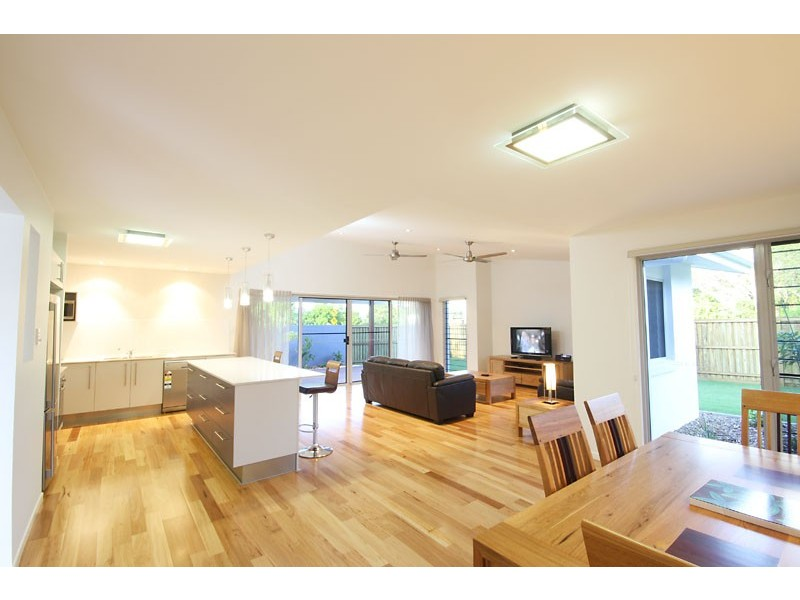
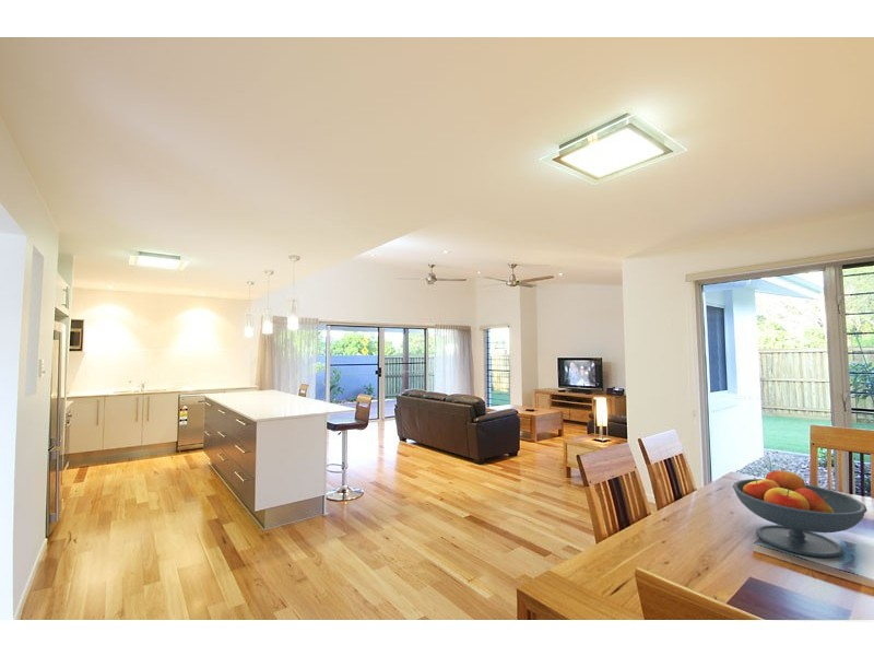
+ fruit bowl [732,468,869,559]
